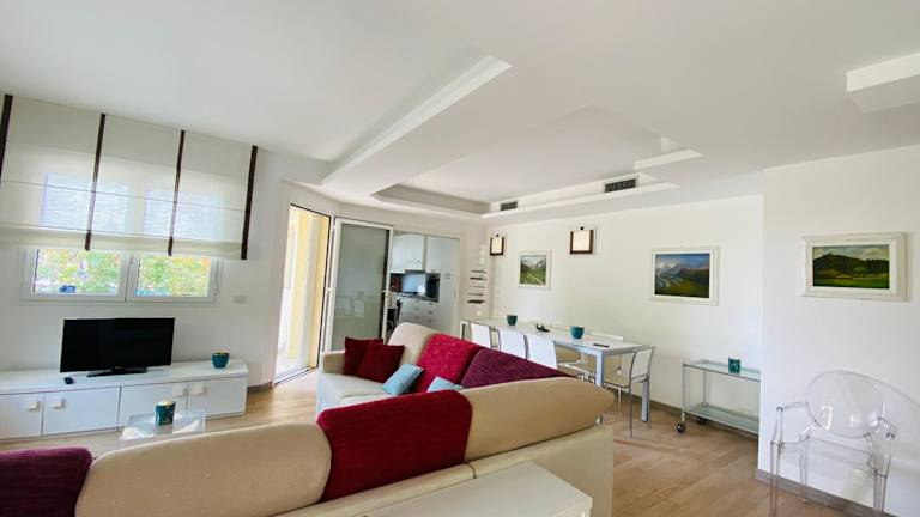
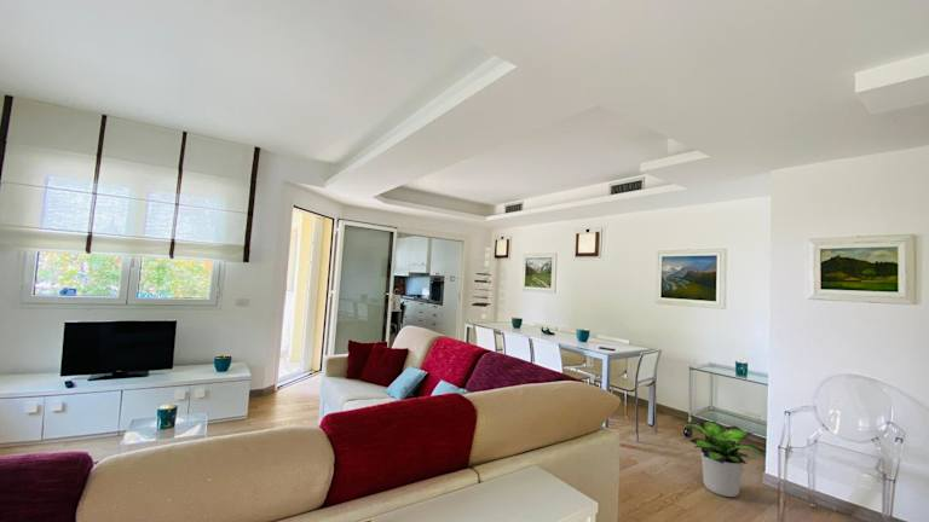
+ potted plant [686,418,767,498]
